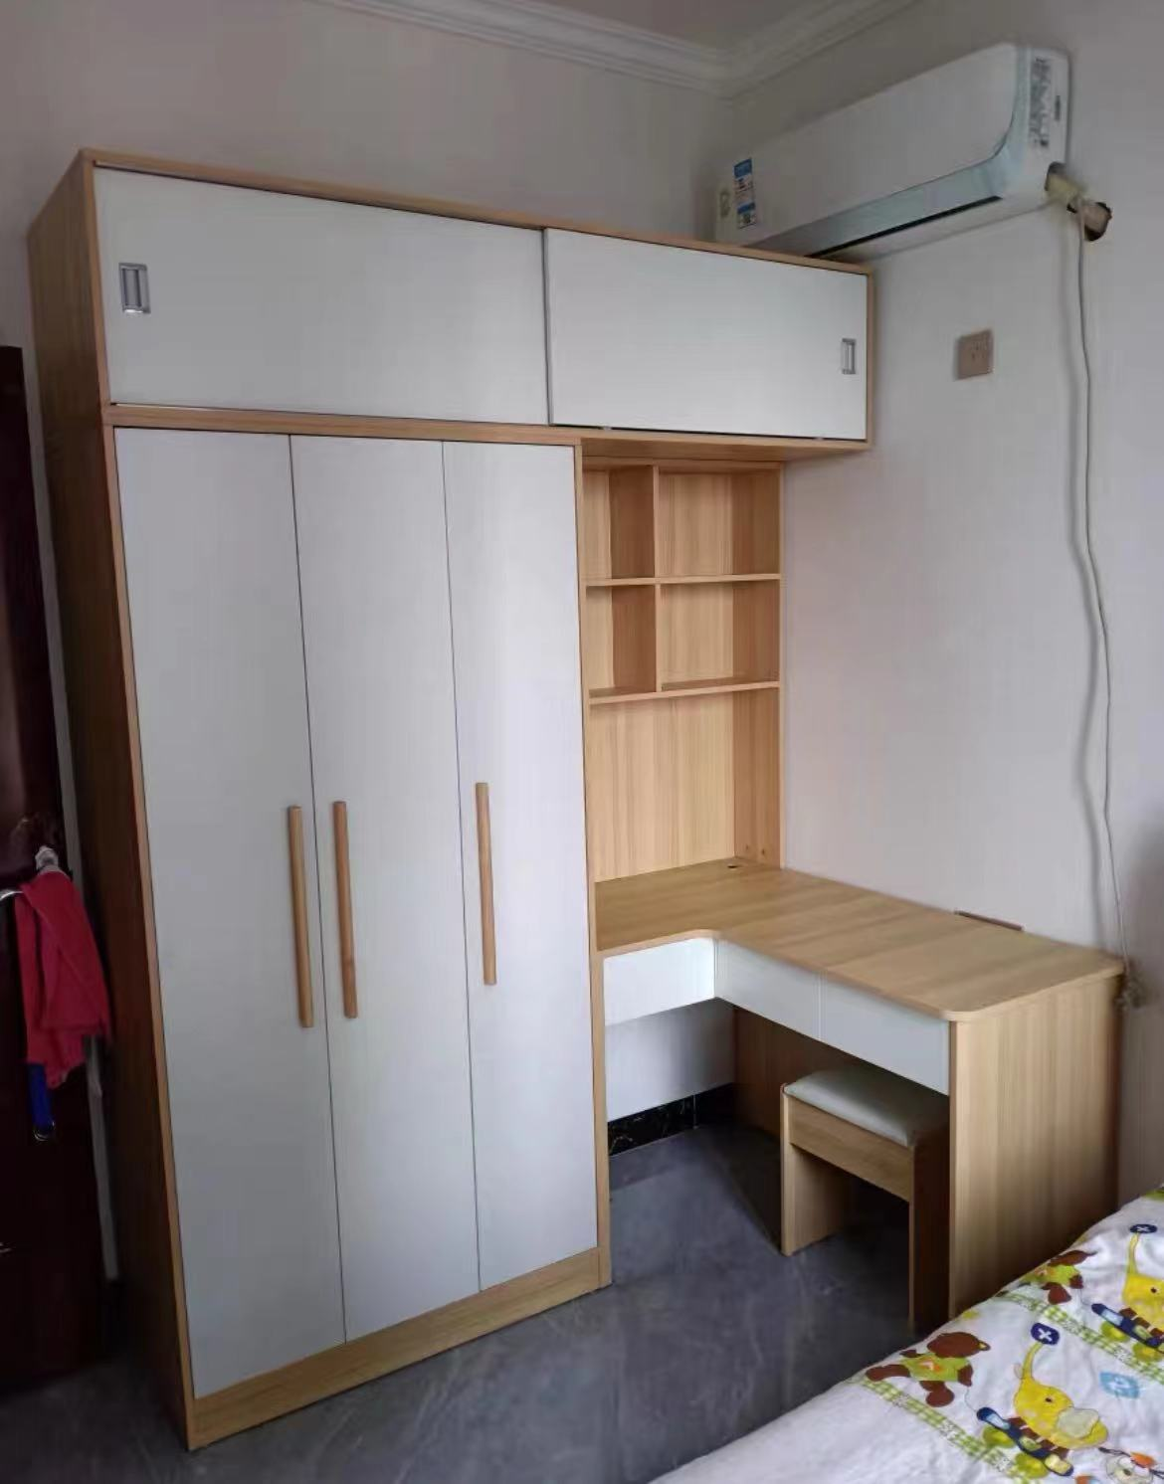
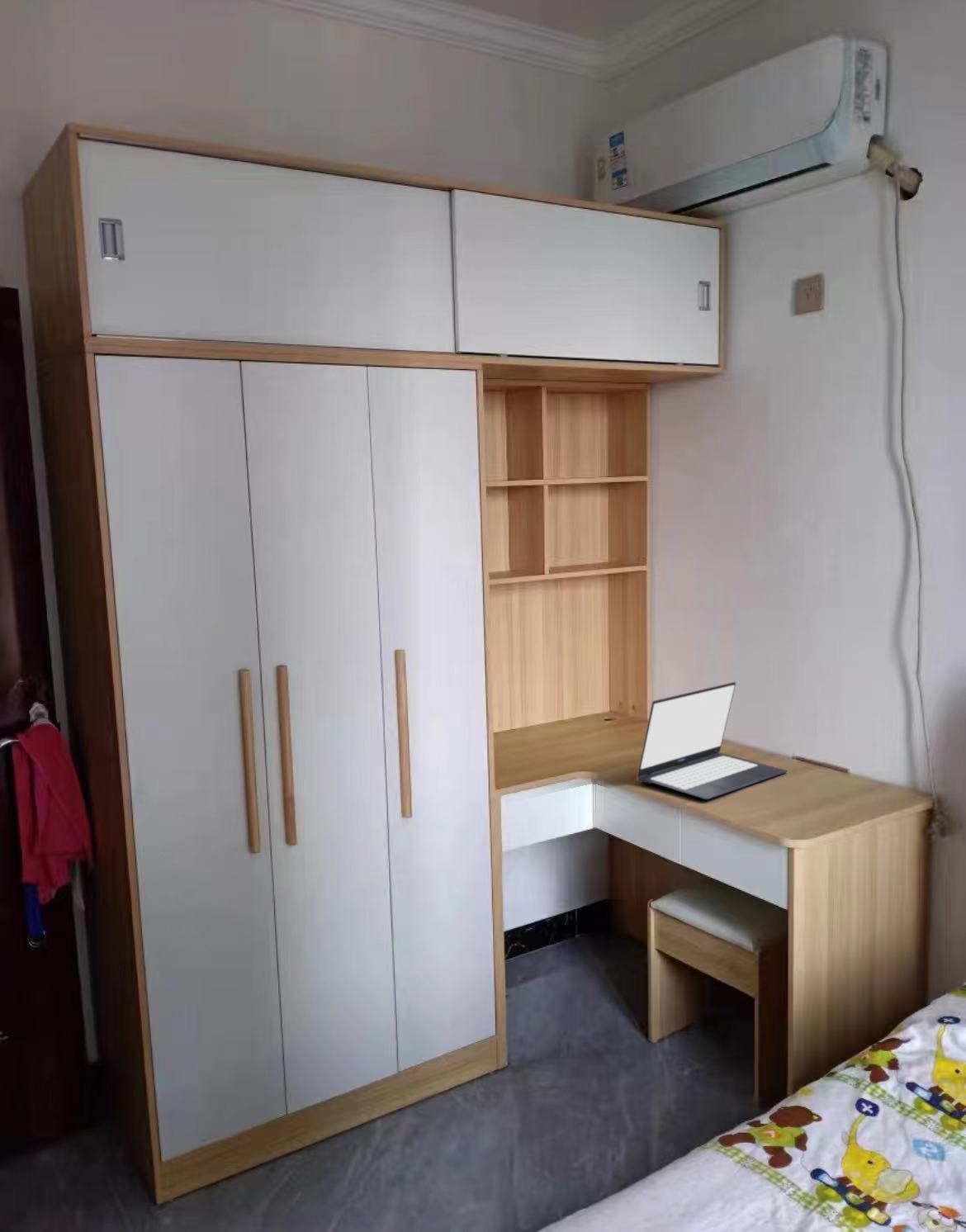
+ laptop [636,681,788,800]
